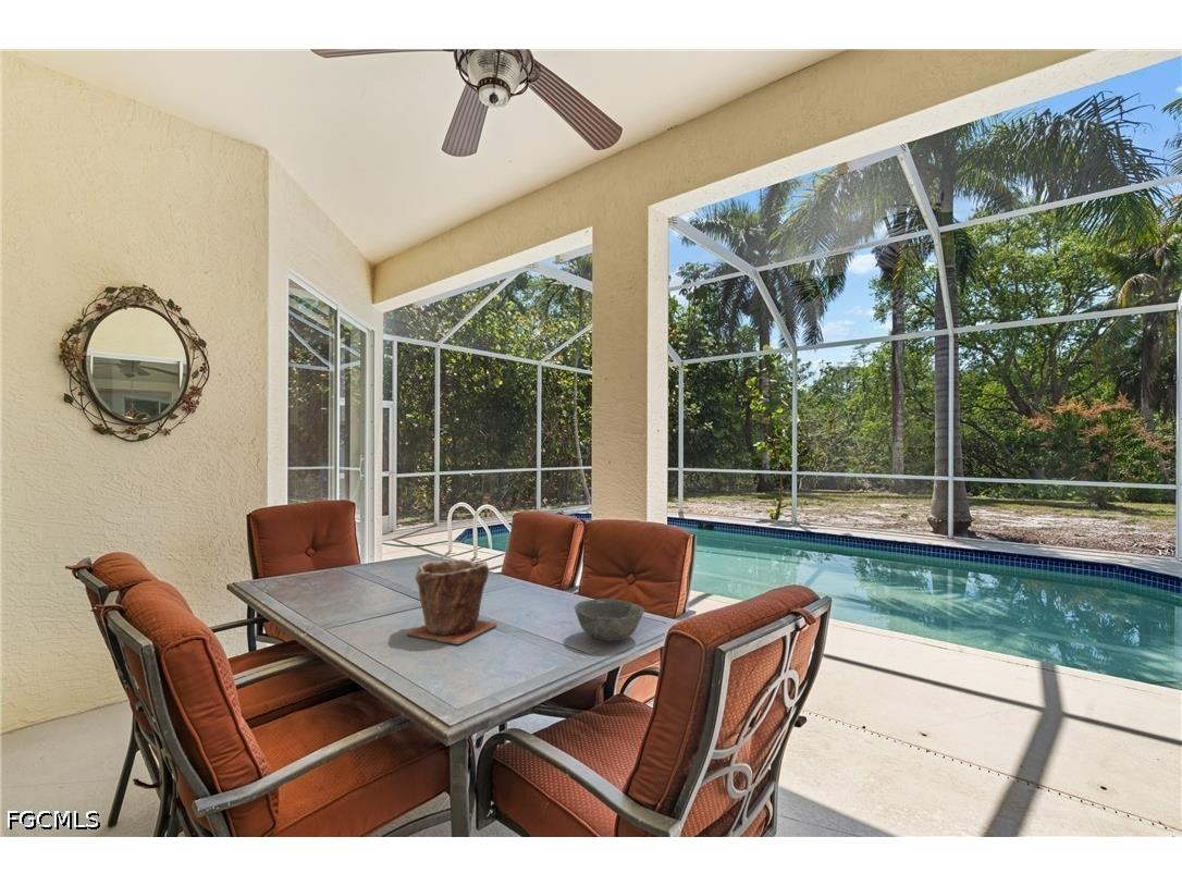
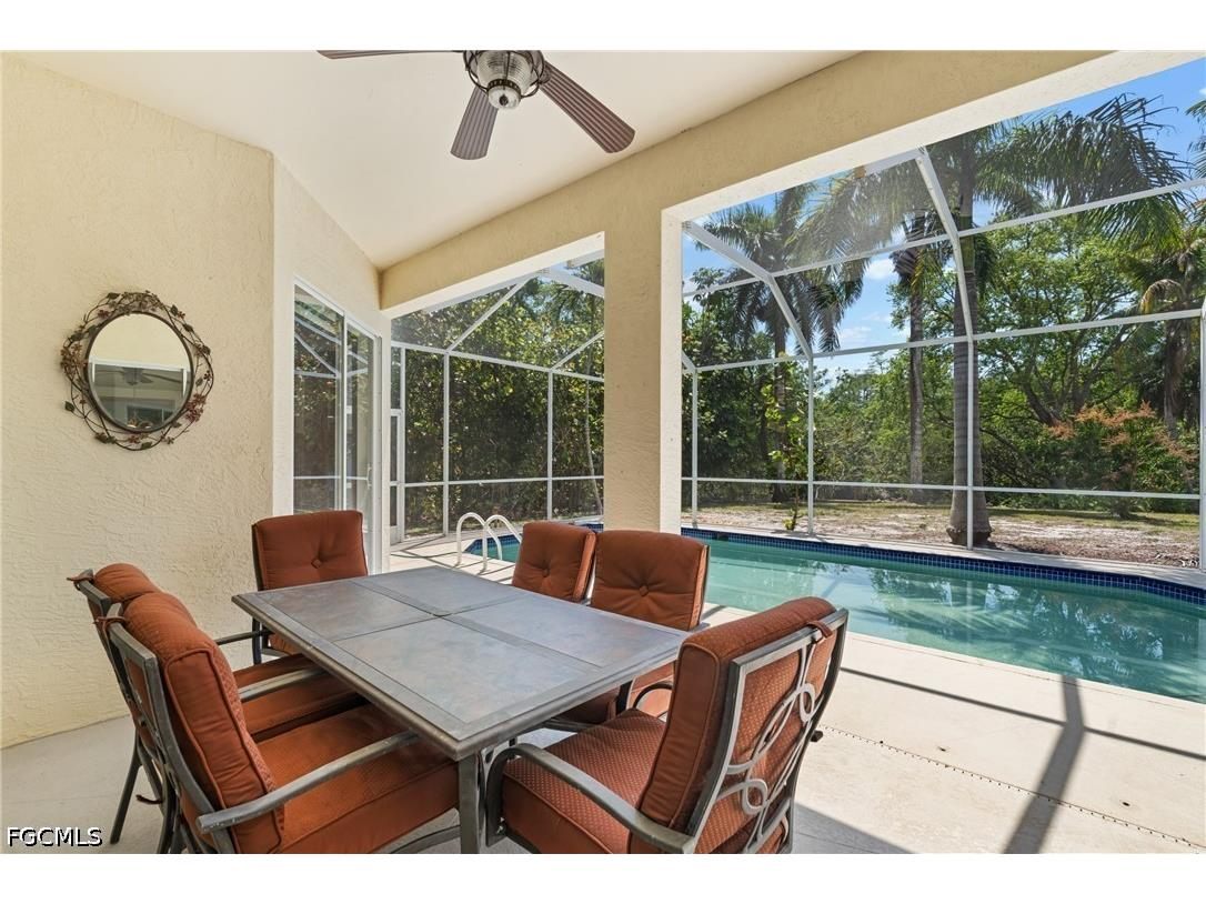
- plant pot [405,558,498,645]
- bowl [574,598,645,642]
